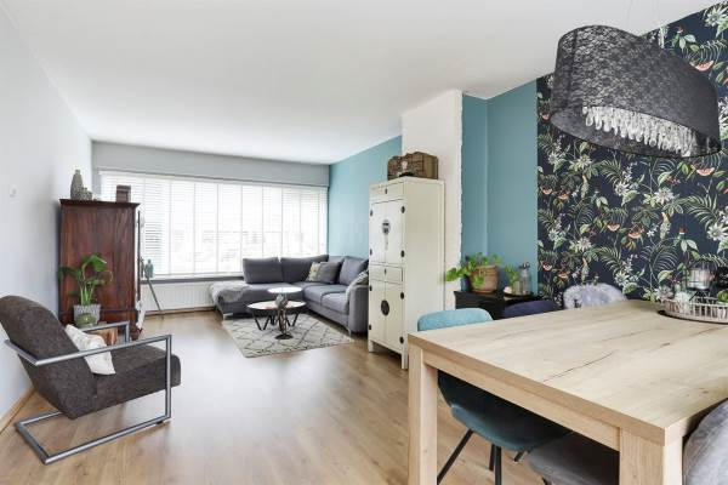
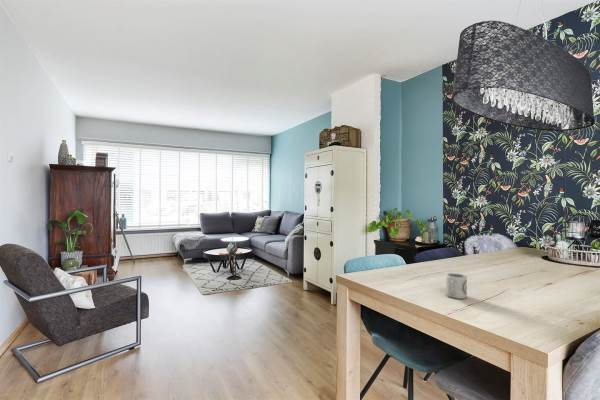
+ cup [445,272,468,300]
